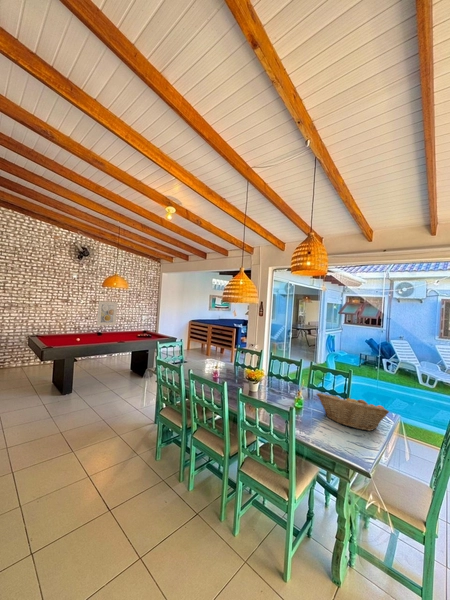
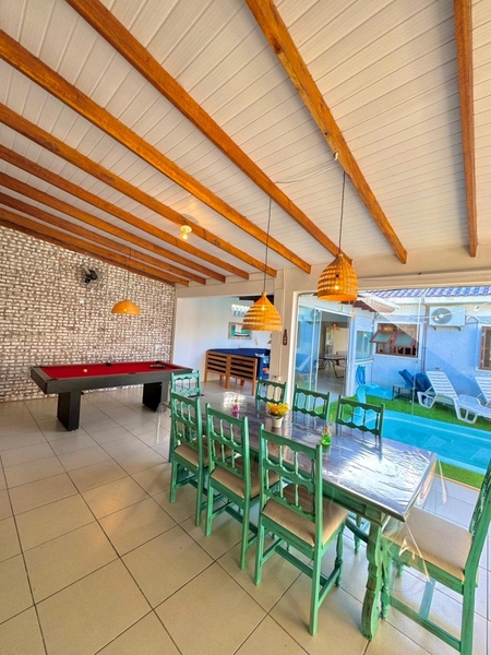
- fruit basket [316,392,390,432]
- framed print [96,300,118,326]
